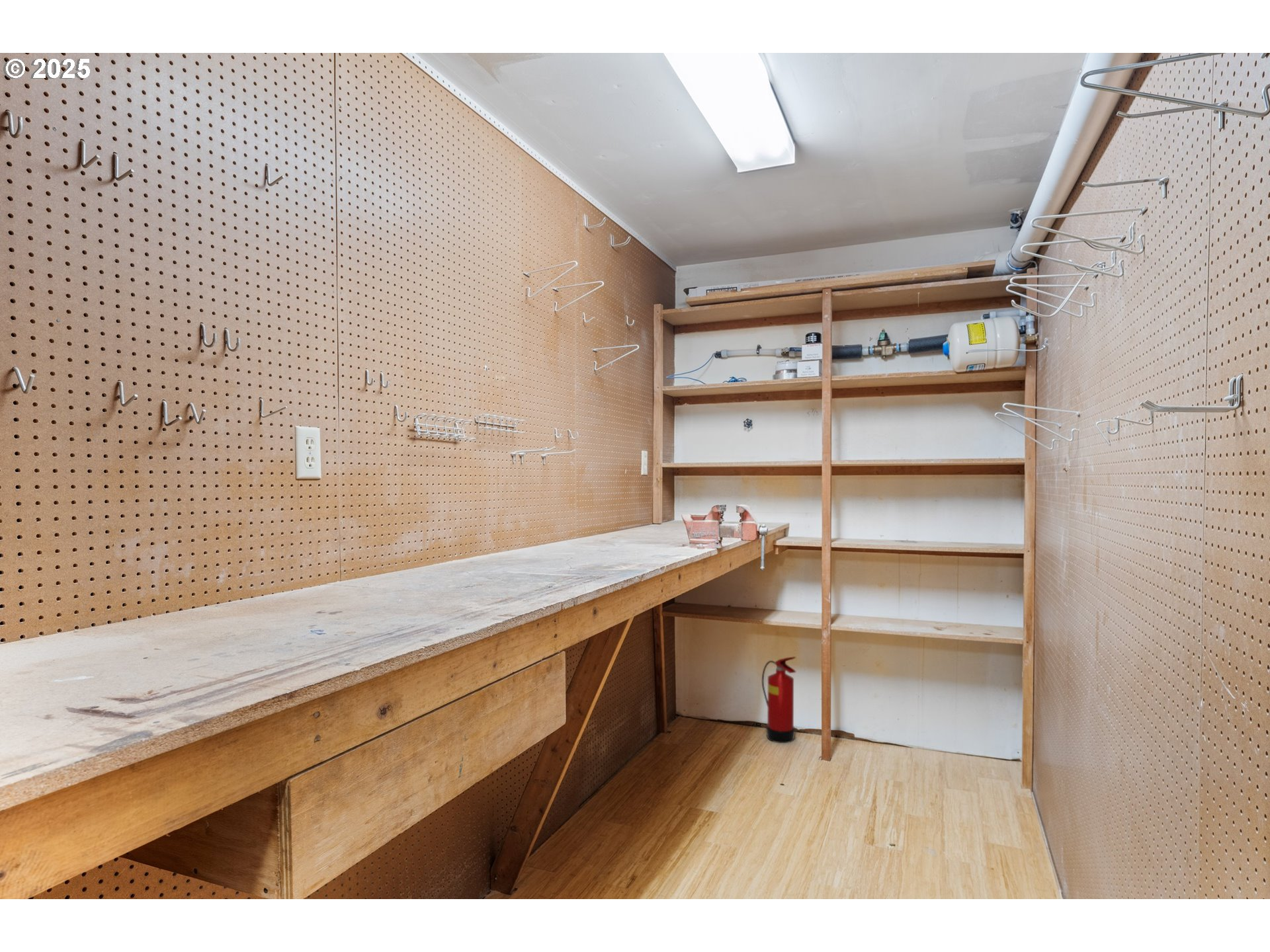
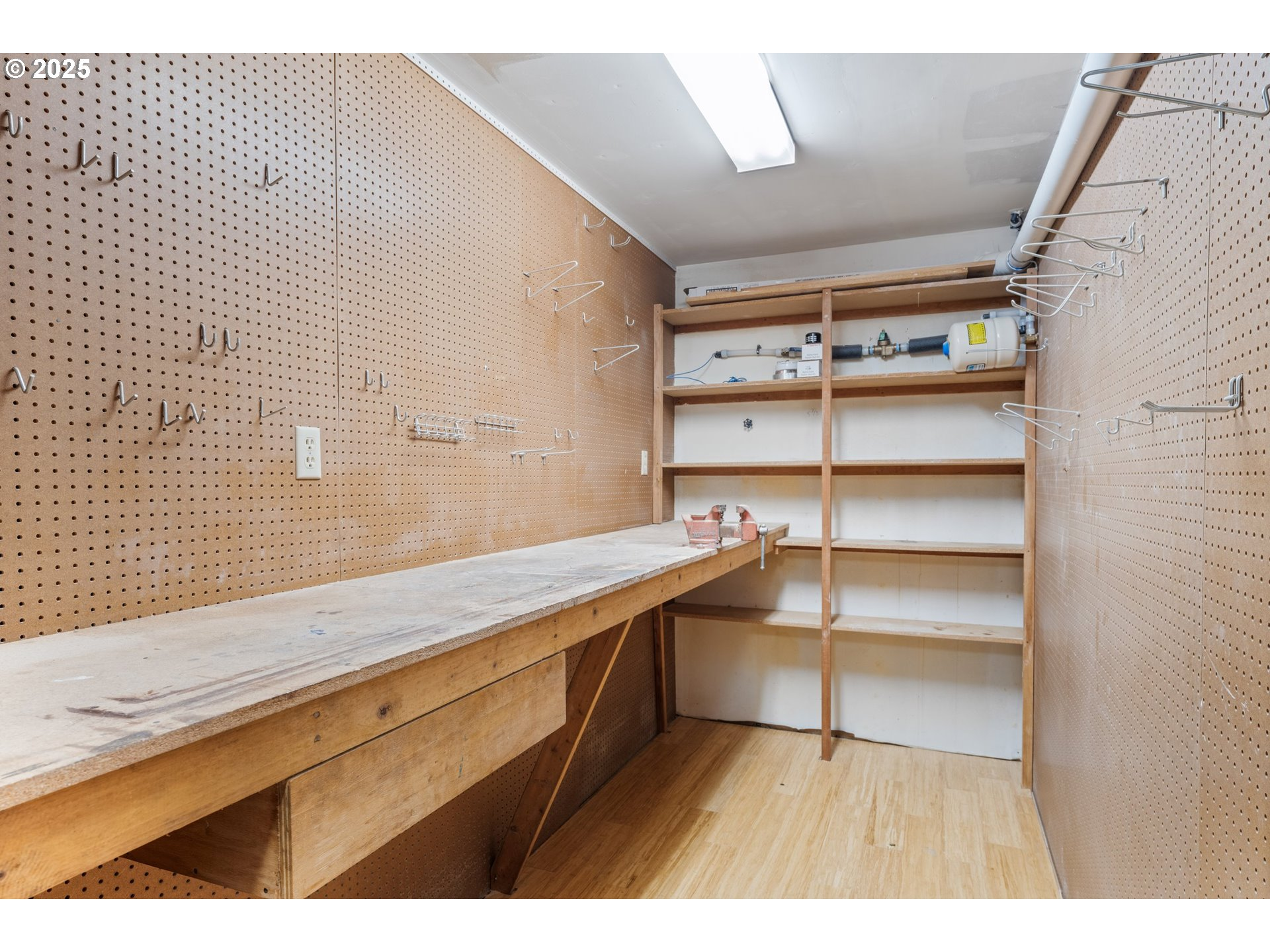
- fire extinguisher [761,656,797,744]
